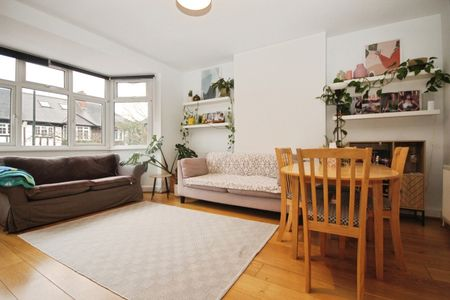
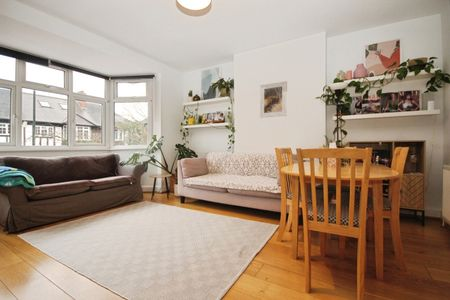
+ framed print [259,80,288,119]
